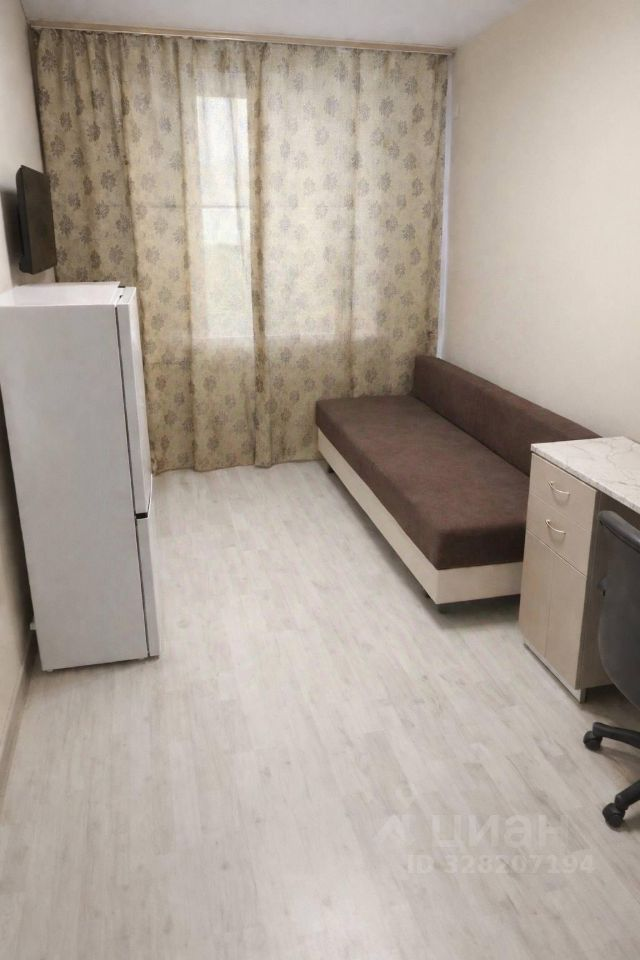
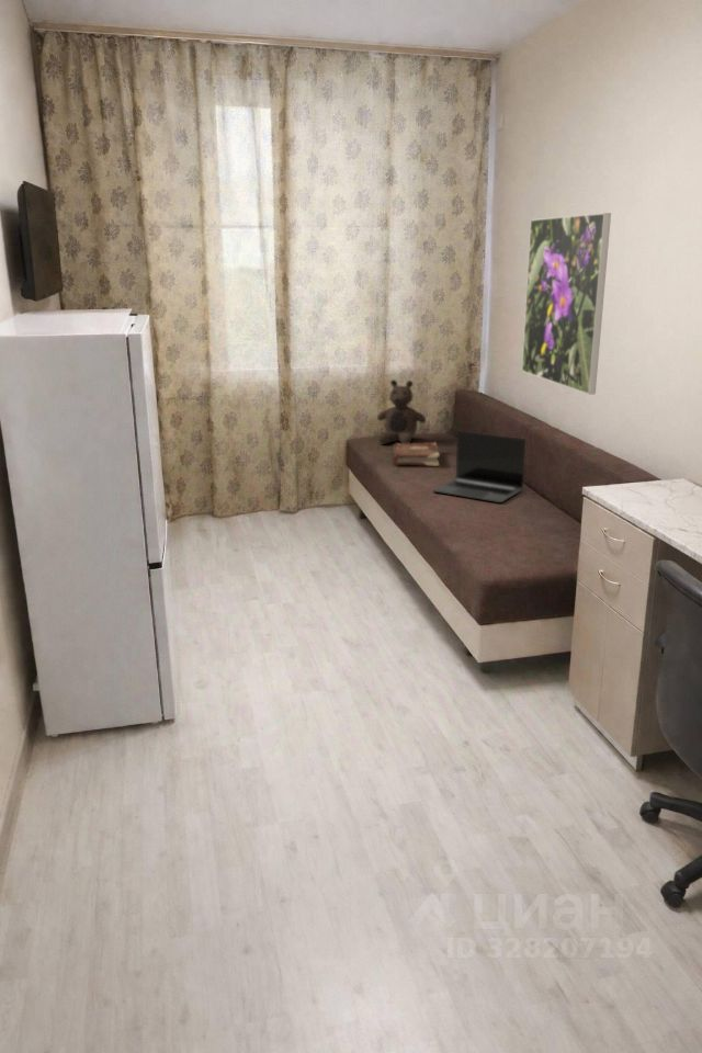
+ laptop [432,430,526,503]
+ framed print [521,212,612,396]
+ teddy bear [376,378,427,445]
+ book [392,441,440,467]
